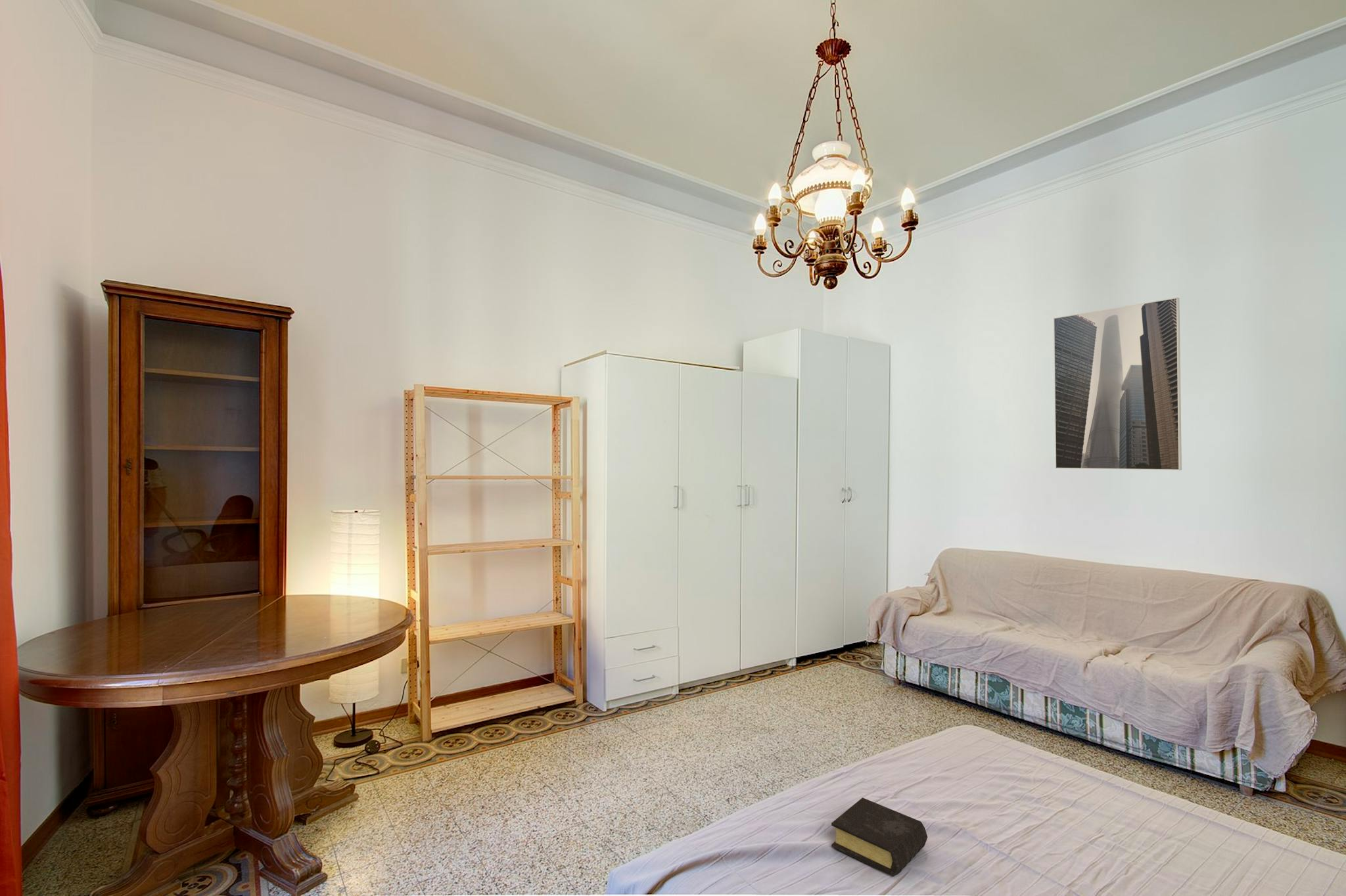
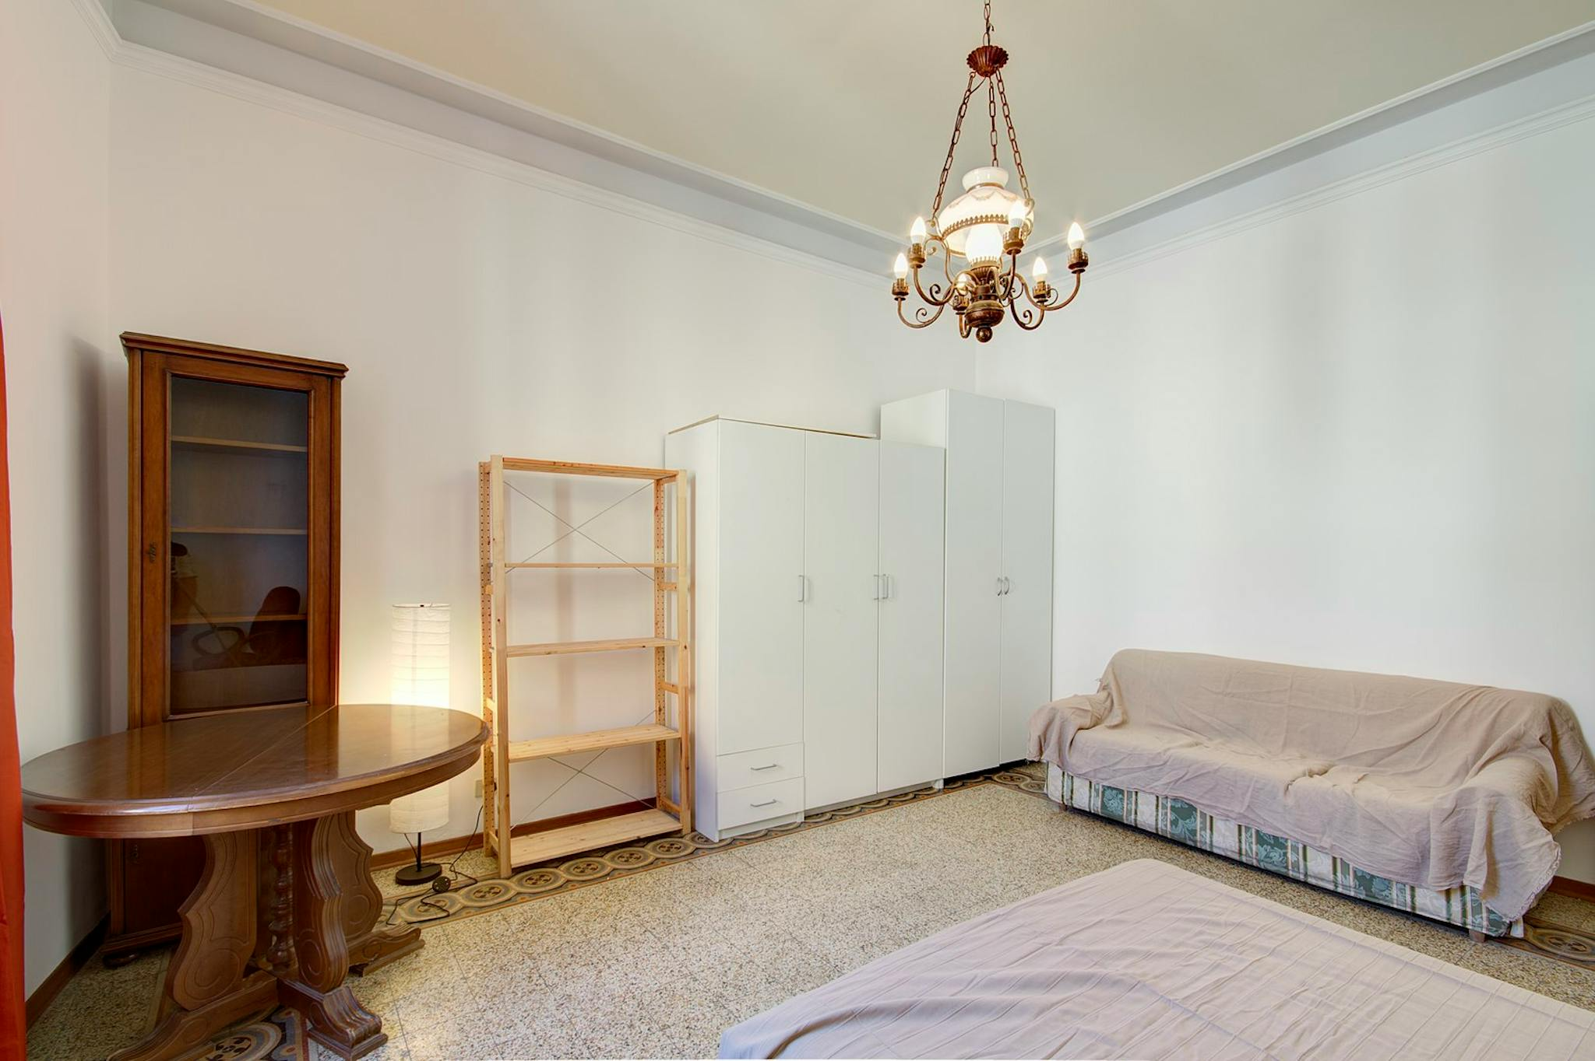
- book [831,797,928,878]
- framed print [1053,297,1182,471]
